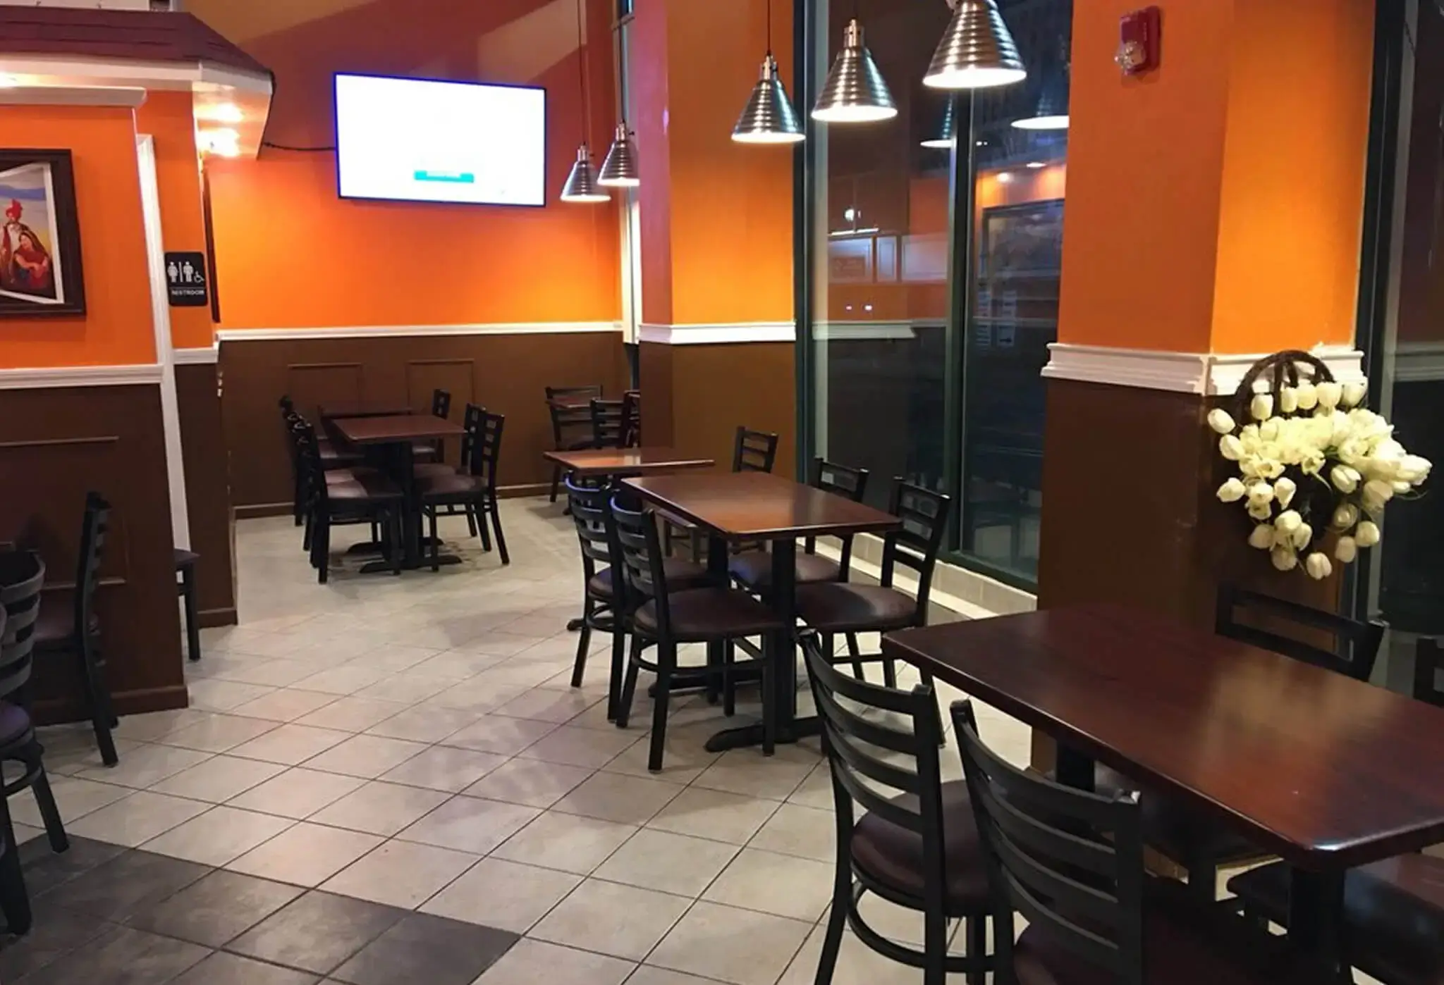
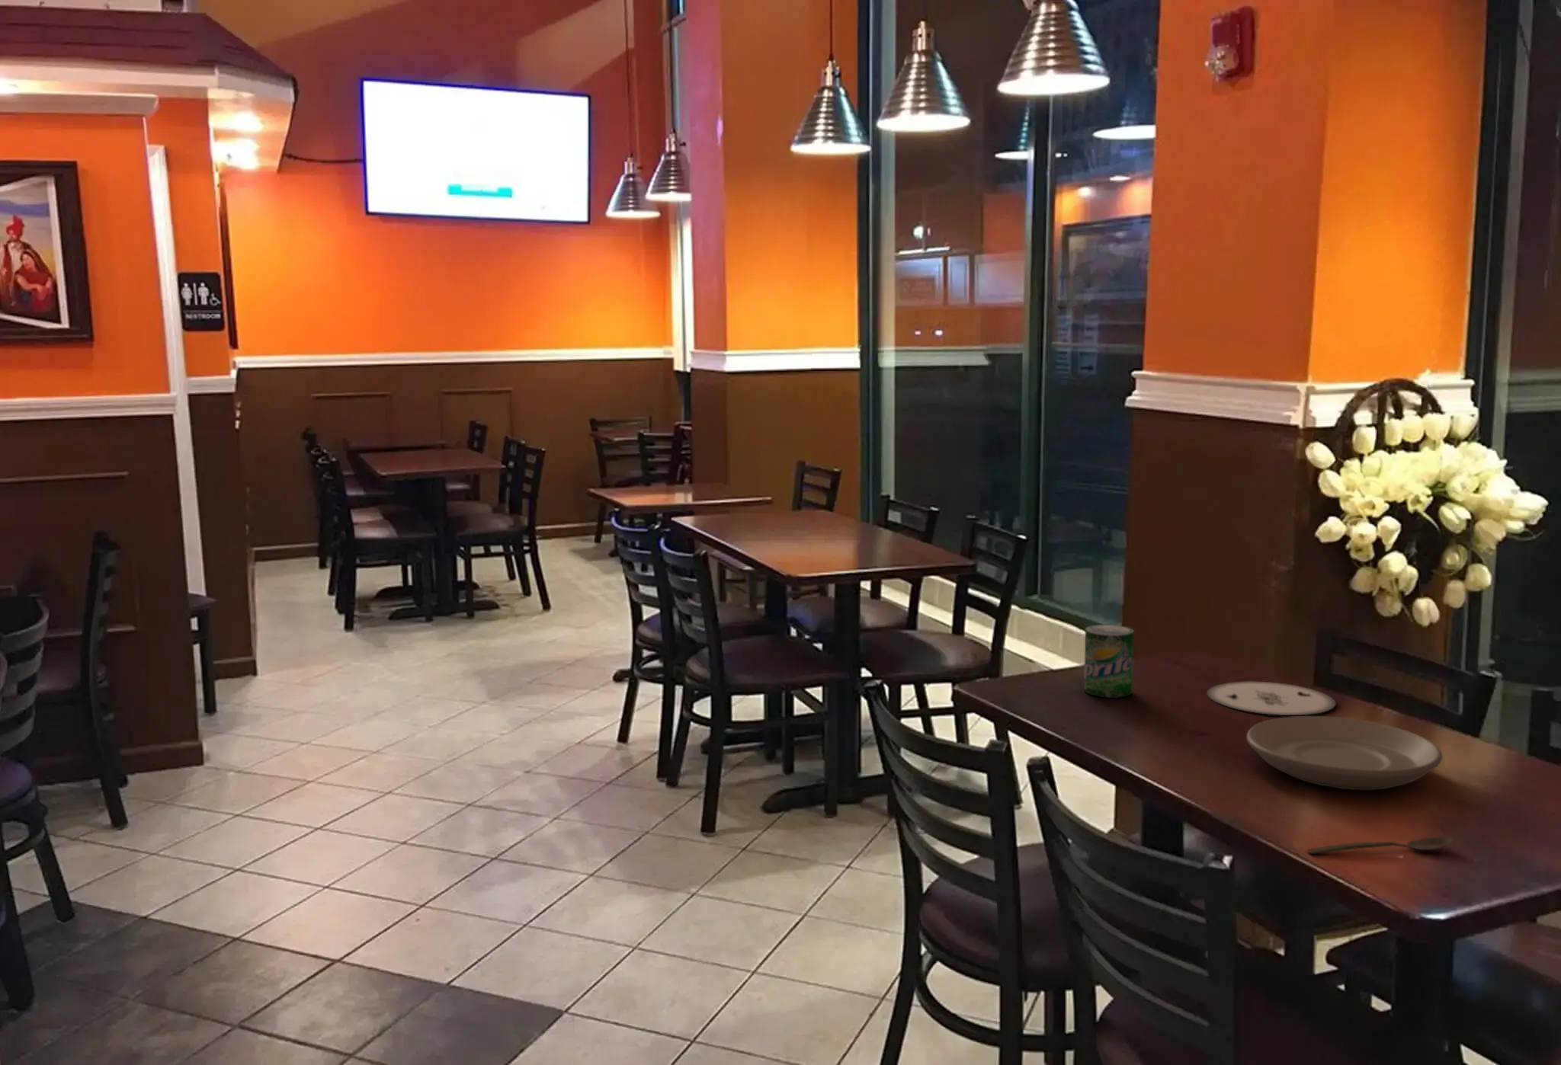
+ beverage can [1083,624,1134,699]
+ spoon [1306,836,1455,855]
+ plate [1245,715,1444,791]
+ plate [1206,681,1337,716]
